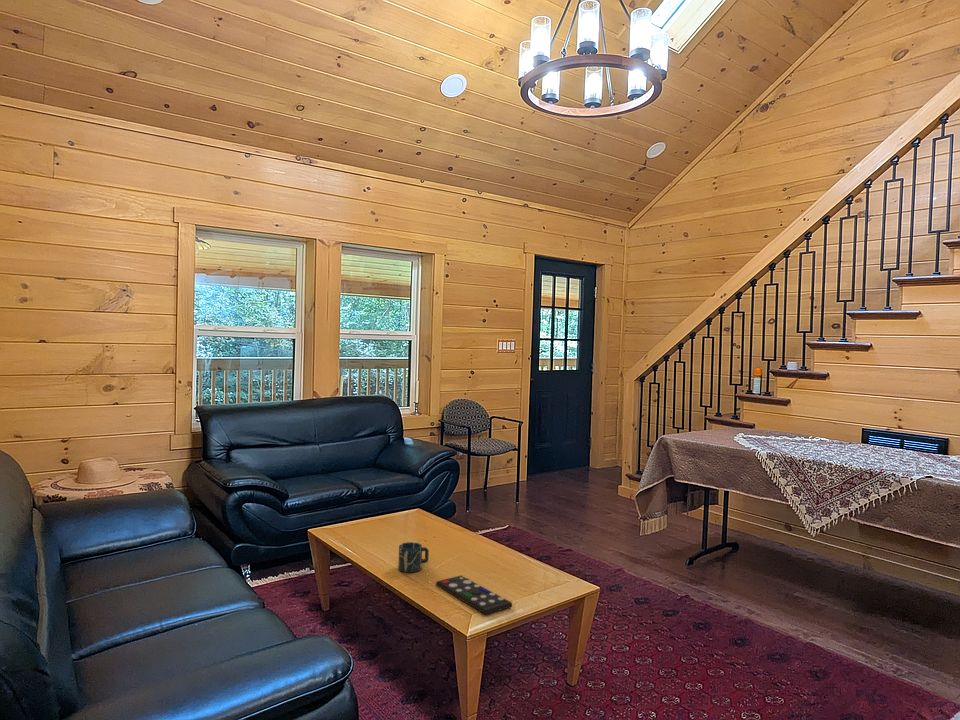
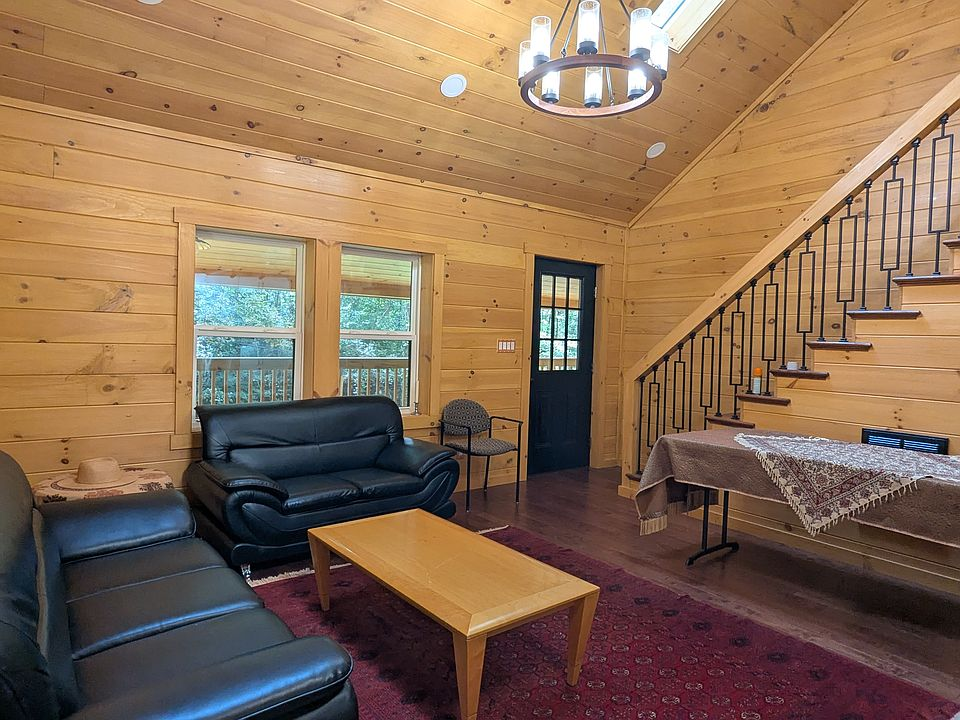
- cup [397,541,430,573]
- remote control [435,575,513,615]
